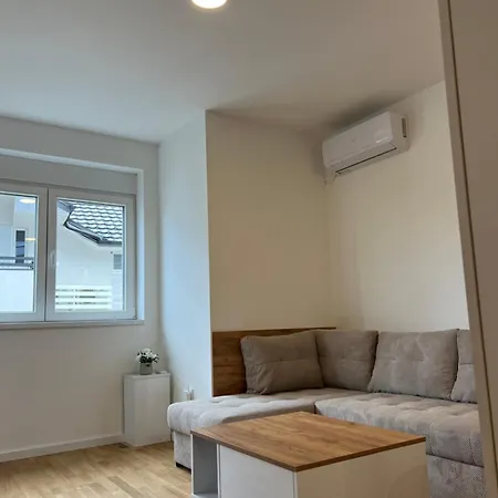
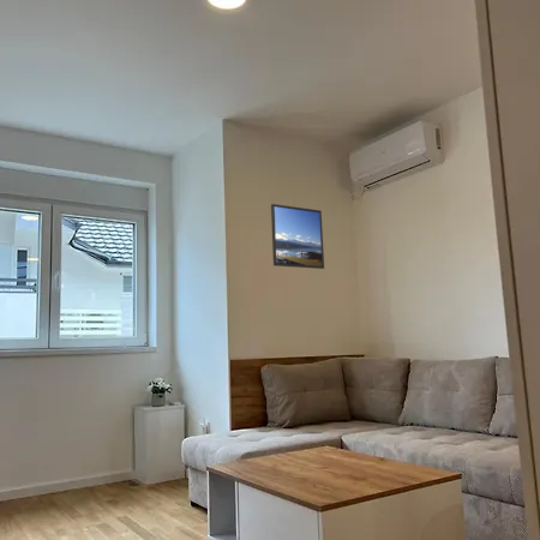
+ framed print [270,203,325,270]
